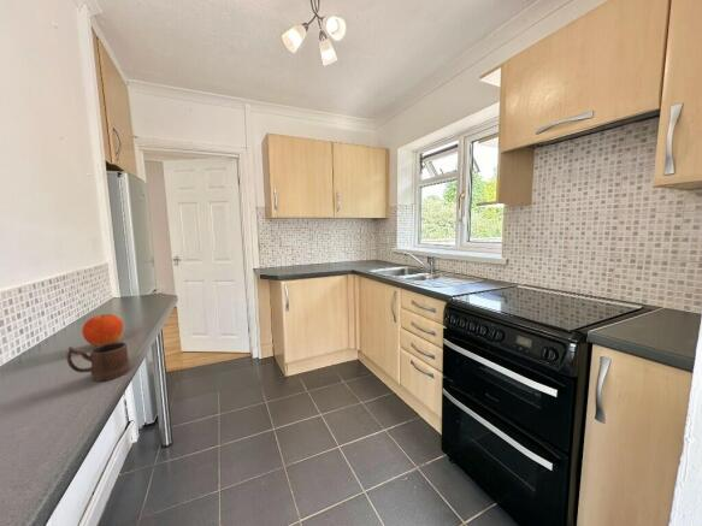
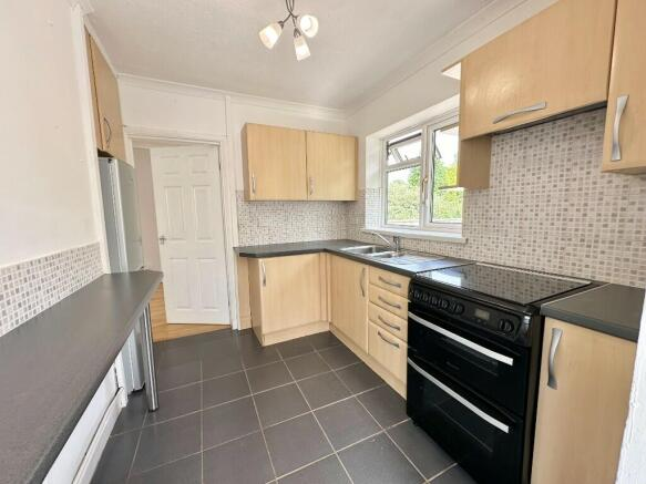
- mug [65,341,131,383]
- fruit [81,313,124,347]
